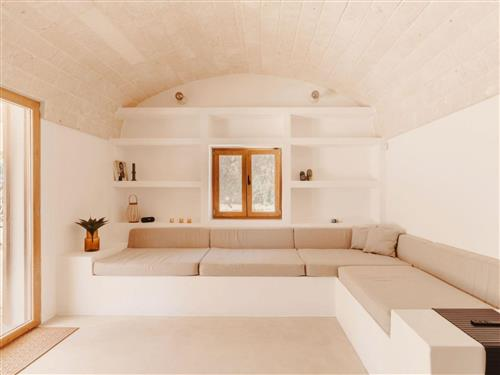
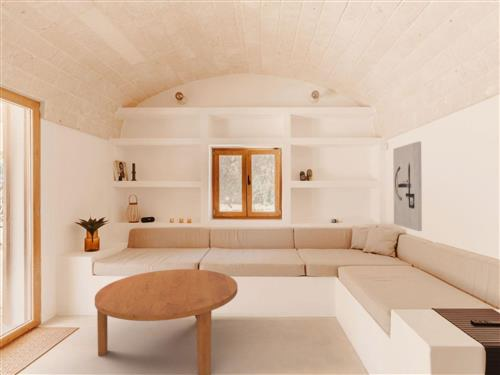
+ coffee table [94,268,239,375]
+ wall art [392,141,423,232]
